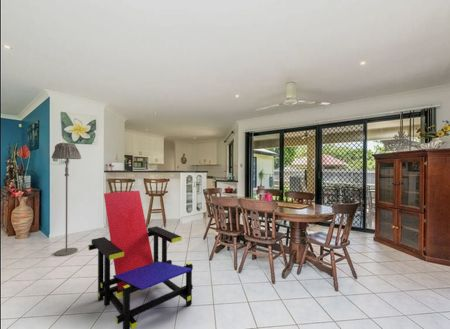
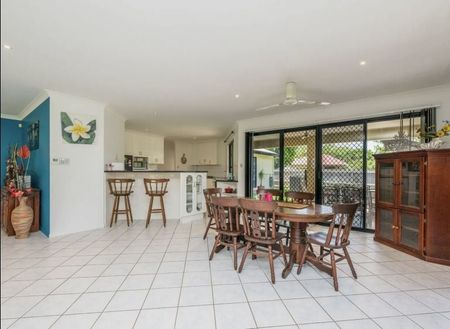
- lounge chair [87,190,194,329]
- floor lamp [51,142,82,257]
